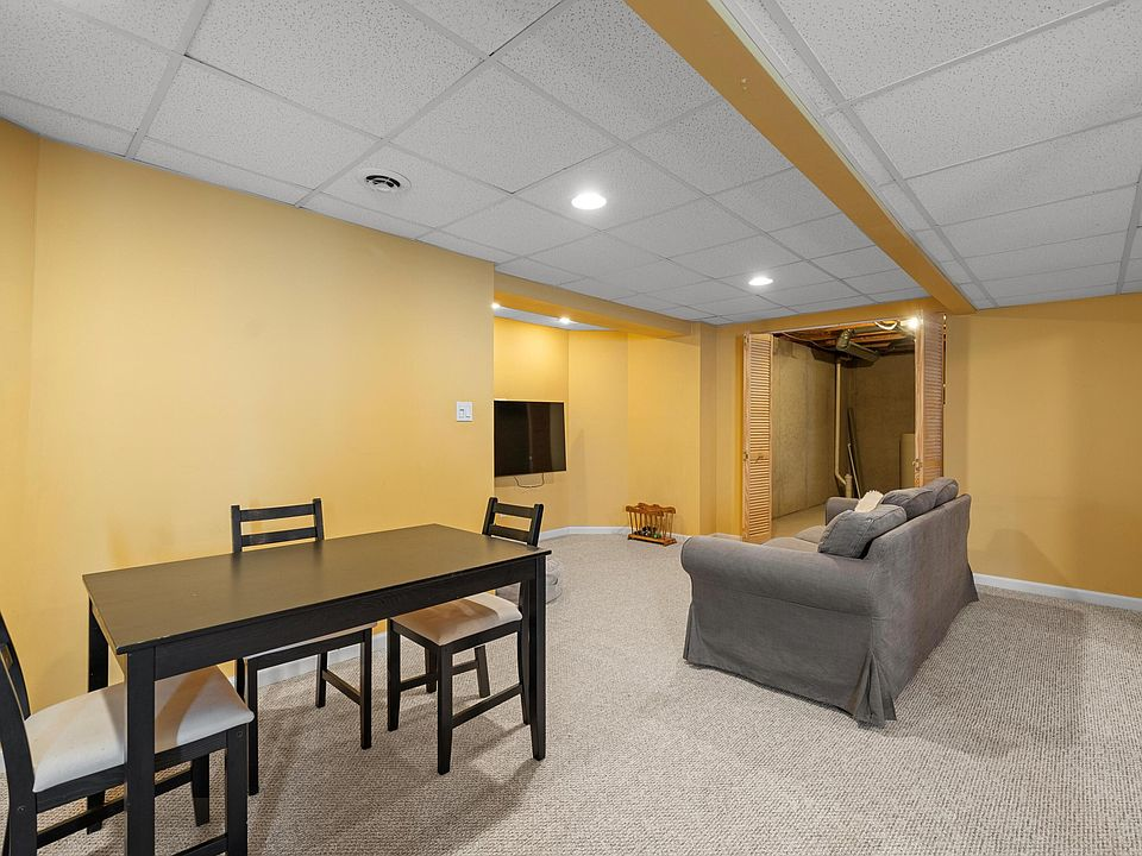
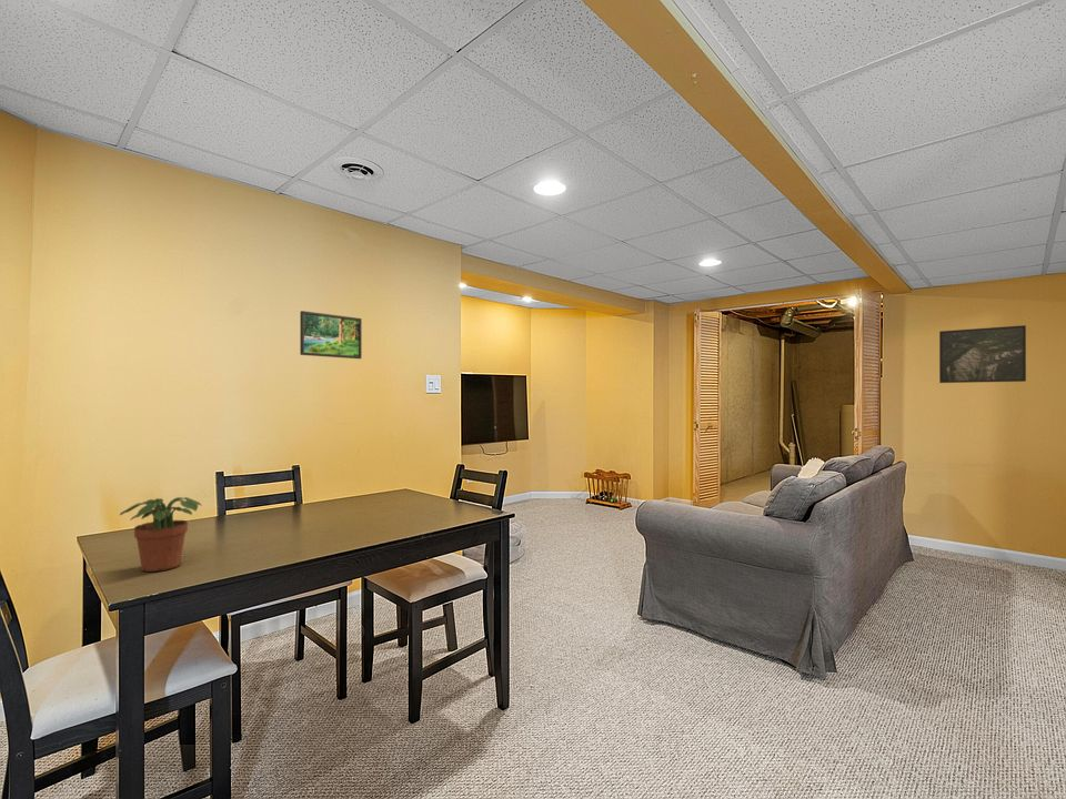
+ potted plant [119,496,203,573]
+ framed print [938,324,1027,384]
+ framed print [299,310,363,360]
